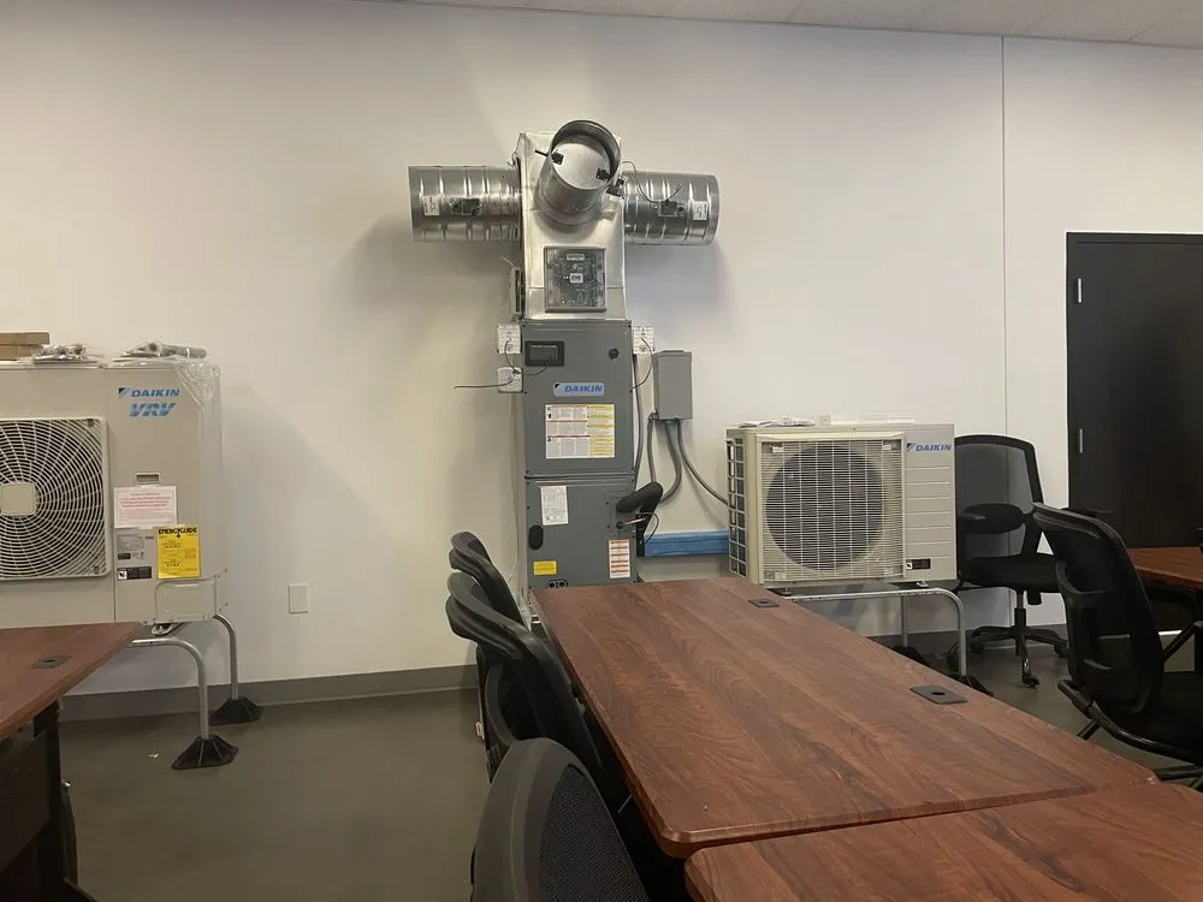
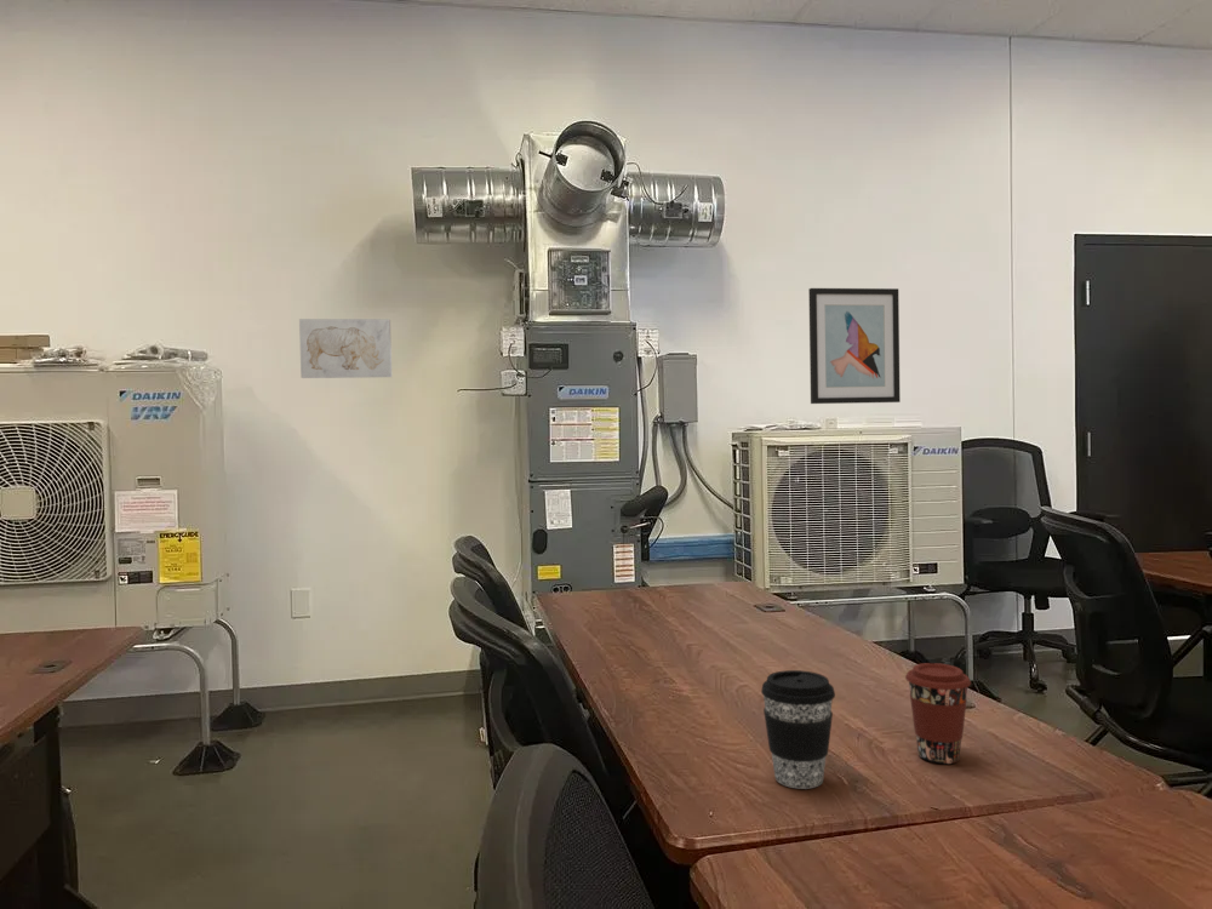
+ wall art [298,318,393,379]
+ coffee cup [904,662,972,765]
+ wall art [807,287,902,405]
+ coffee cup [760,669,836,790]
